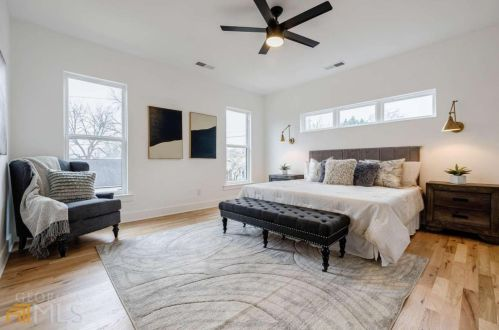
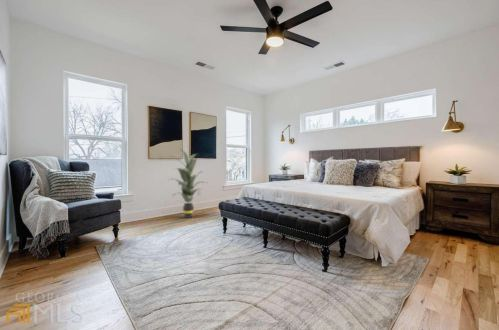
+ indoor plant [166,149,207,219]
